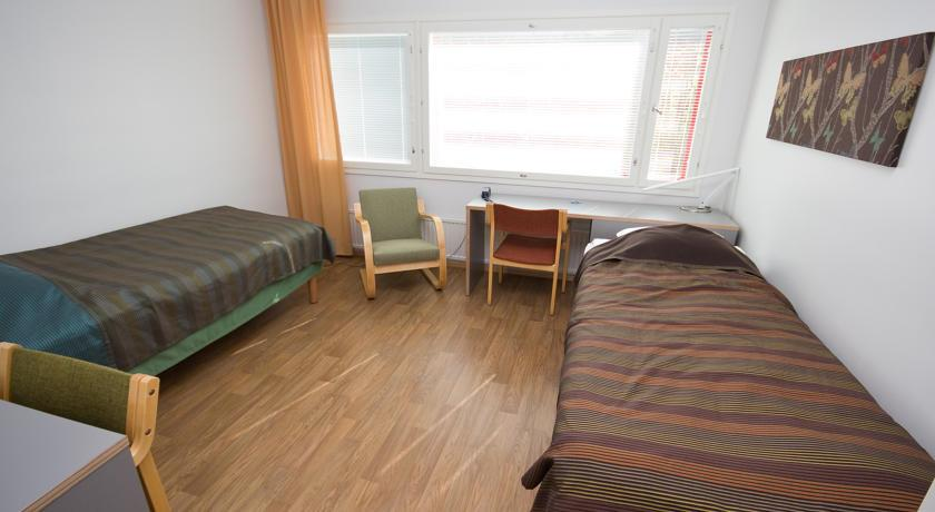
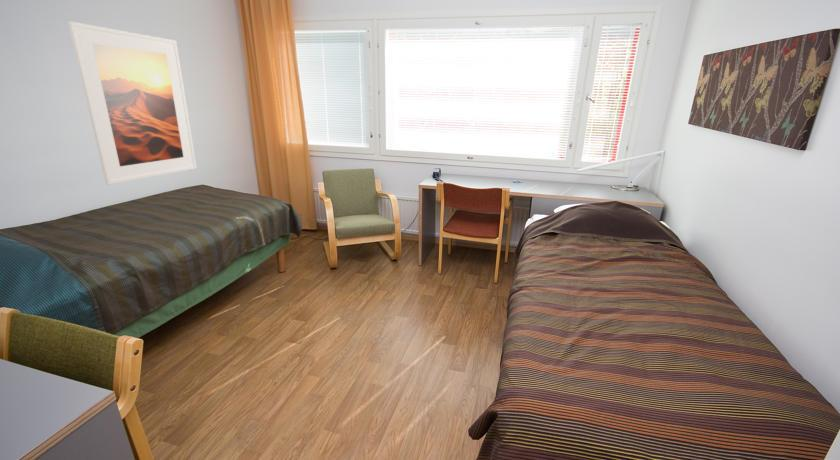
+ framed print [67,20,198,186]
